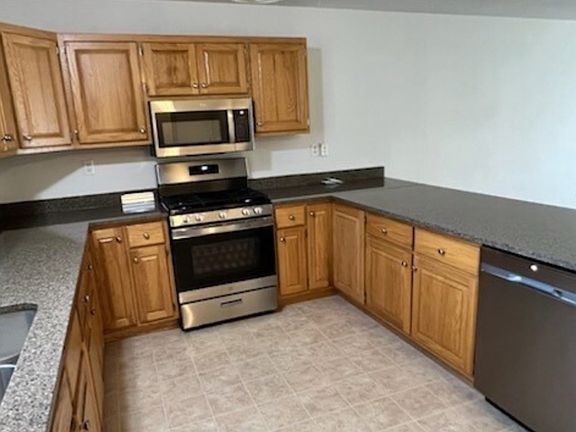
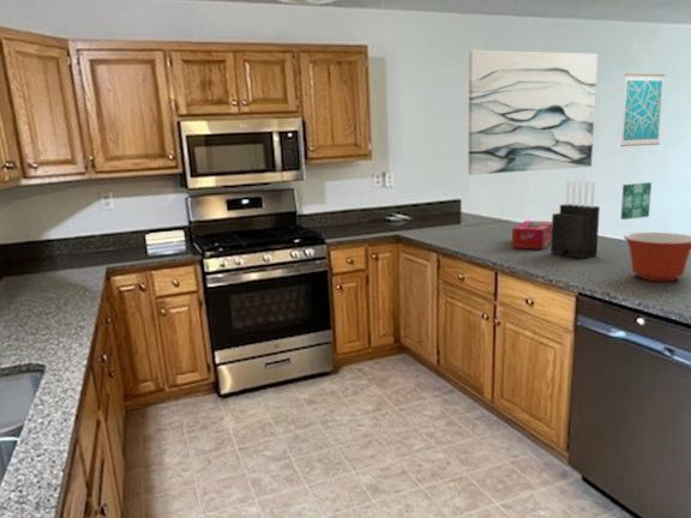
+ mixing bowl [623,231,691,282]
+ tissue box [511,219,552,251]
+ wall art [619,73,666,147]
+ wall art [467,49,599,176]
+ knife block [549,179,601,260]
+ wall art [620,181,653,221]
